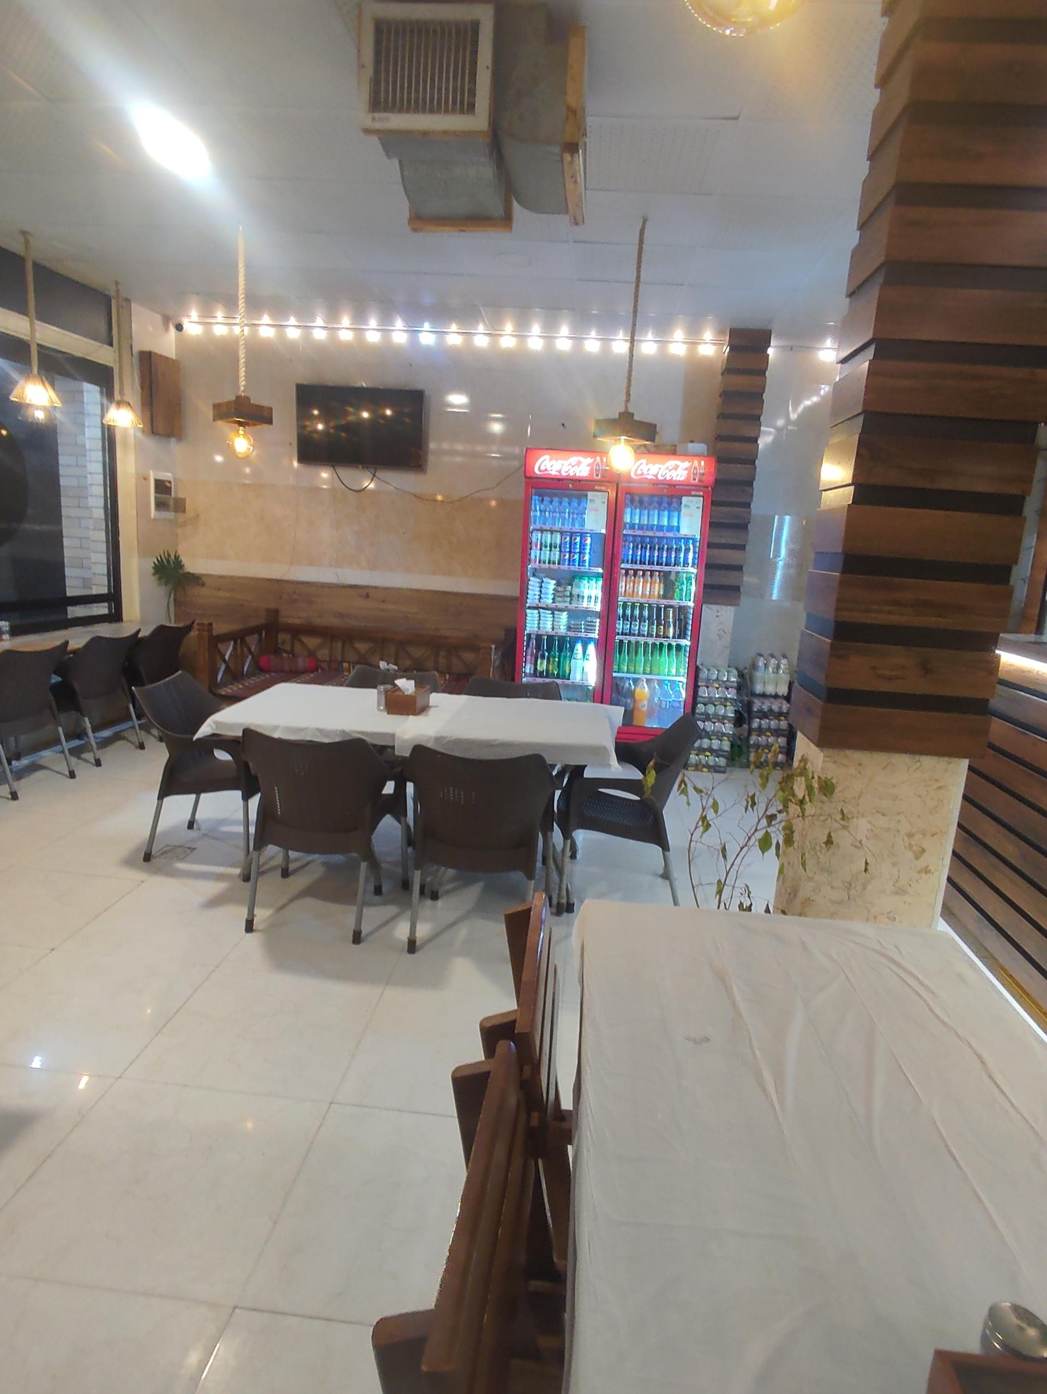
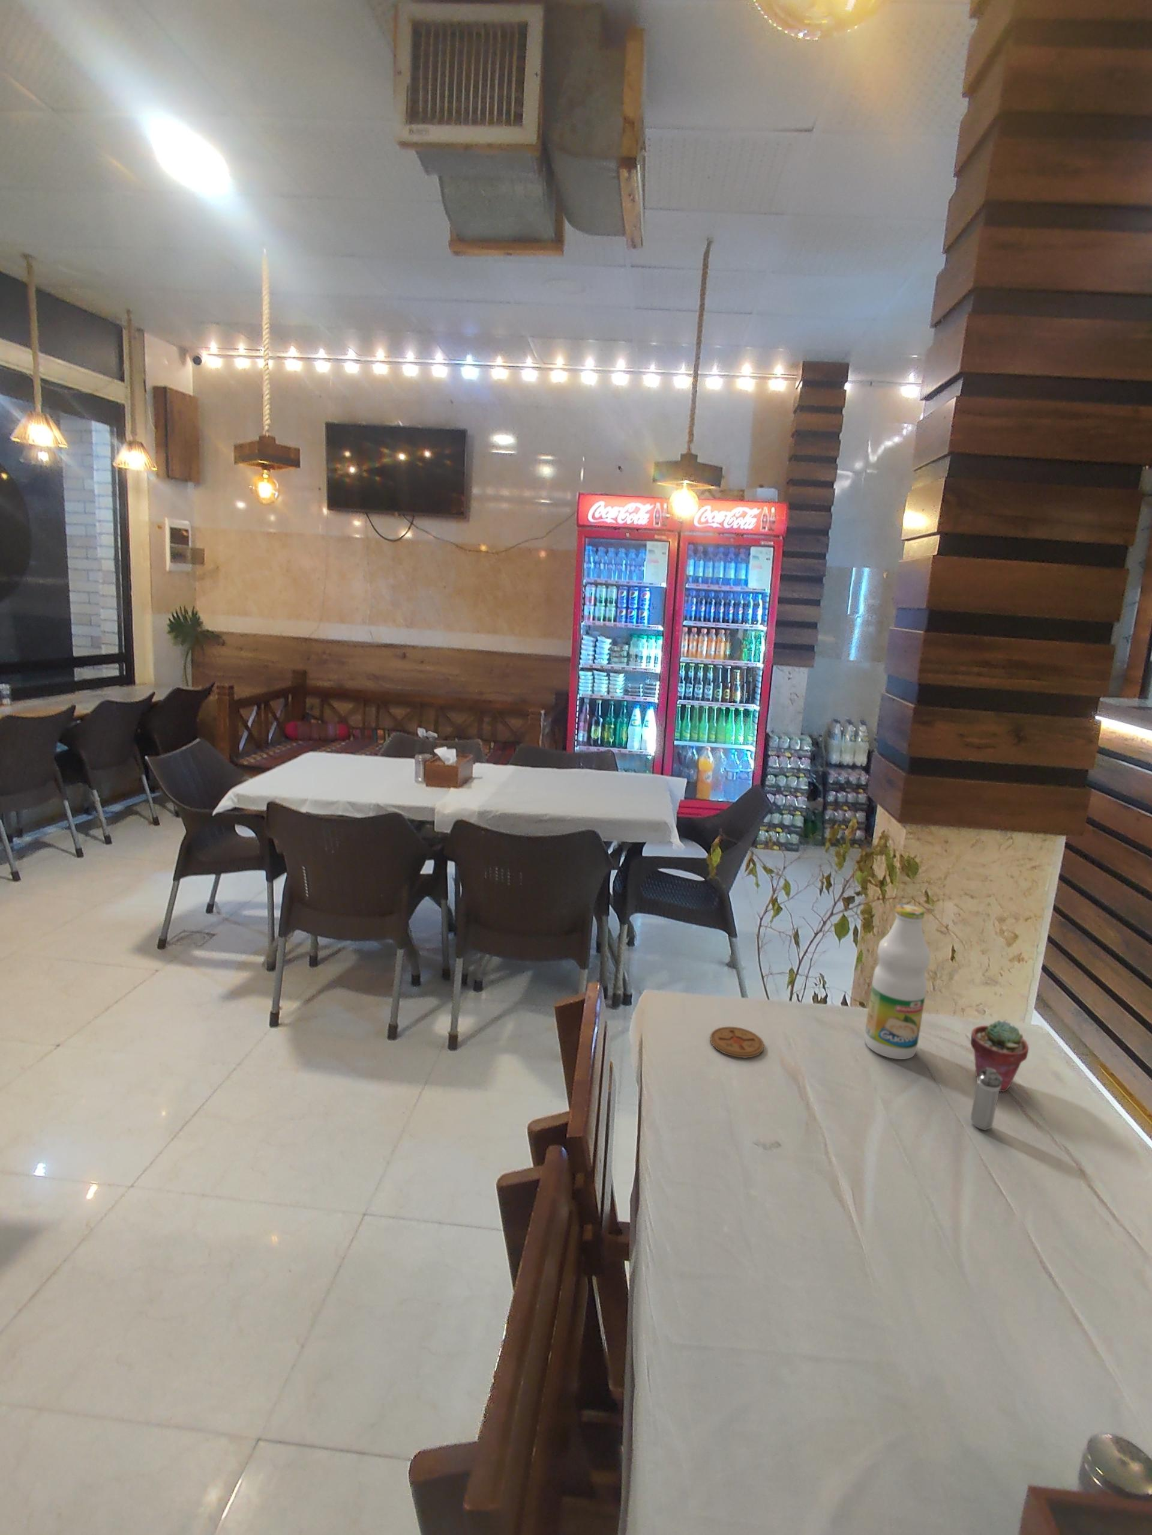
+ potted succulent [970,1019,1030,1092]
+ shaker [969,1068,1003,1131]
+ bottle [864,904,931,1060]
+ coaster [710,1025,765,1058]
